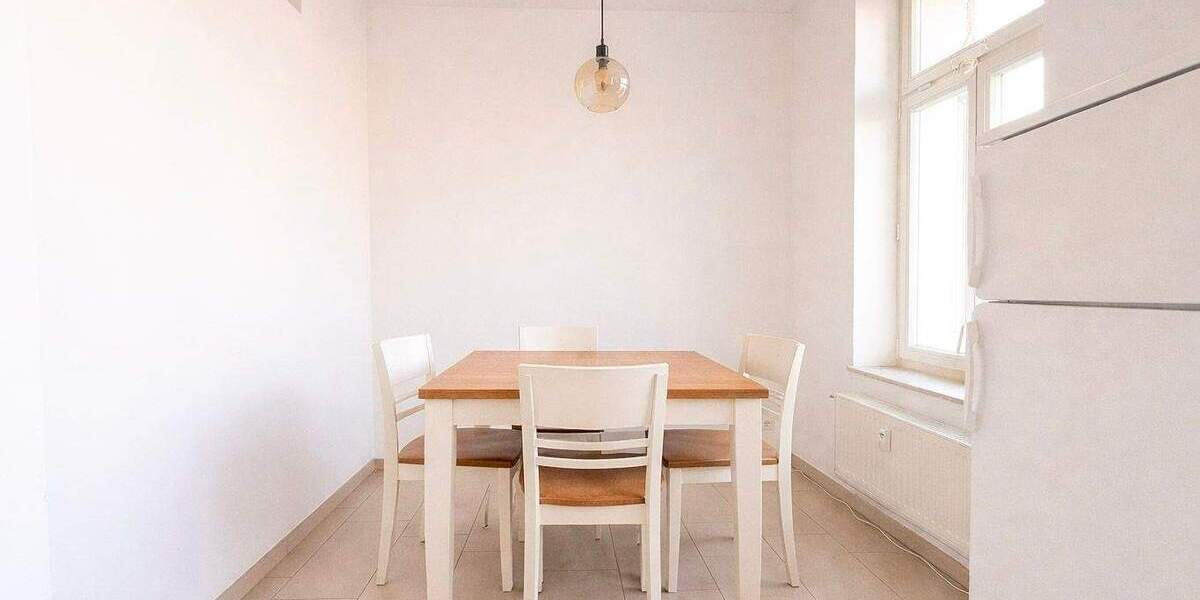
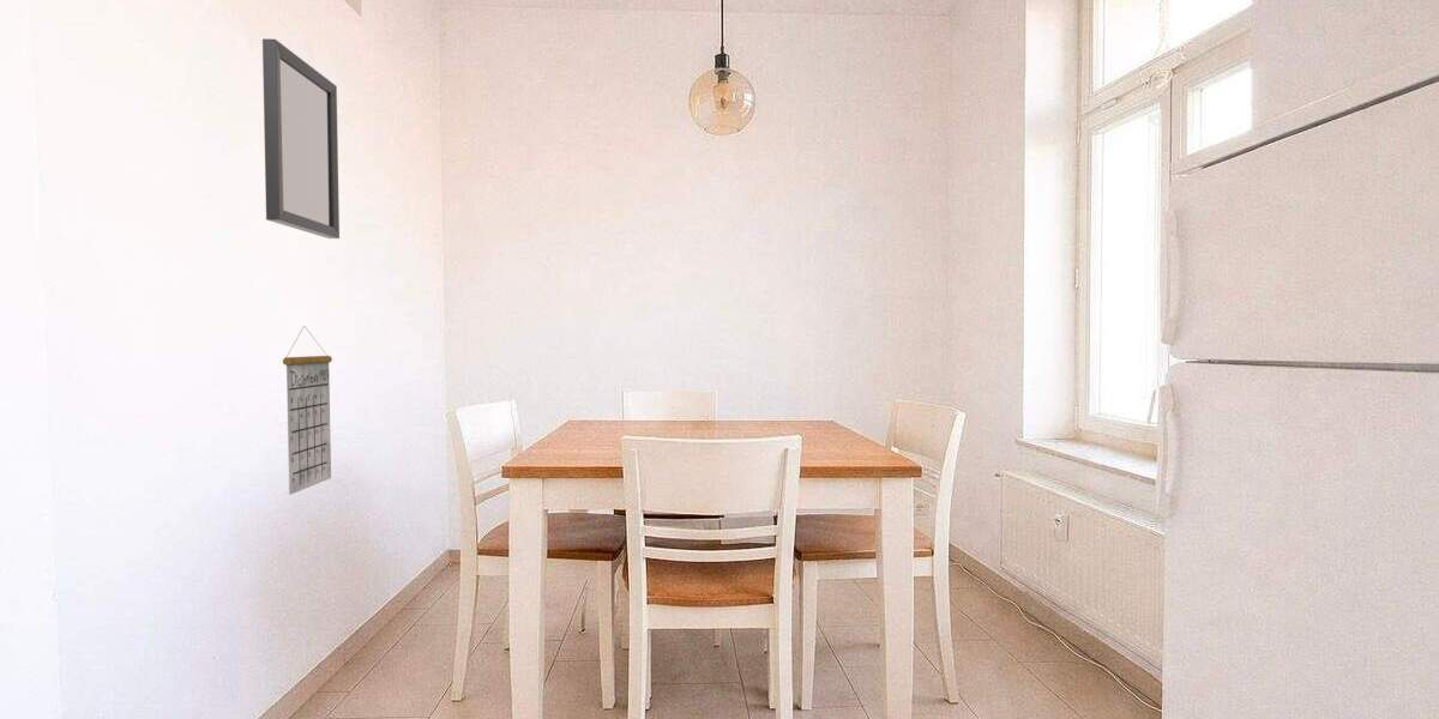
+ calendar [282,325,333,496]
+ home mirror [261,37,341,240]
